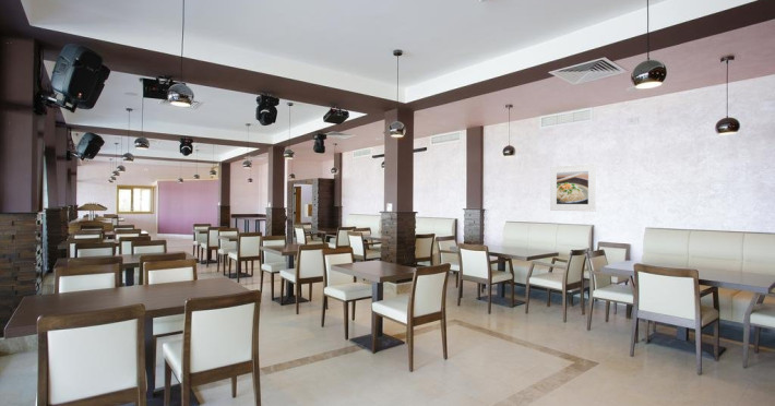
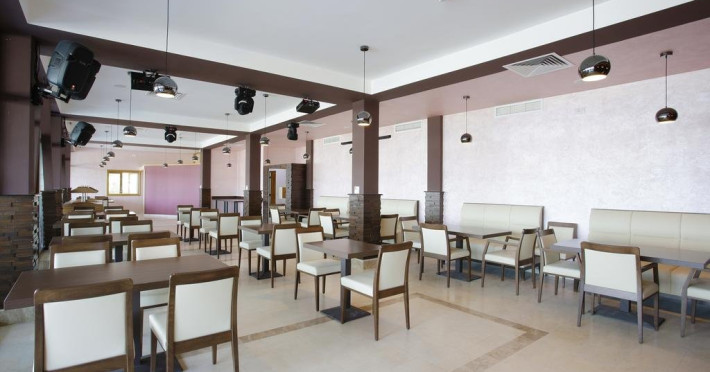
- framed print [549,163,597,213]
